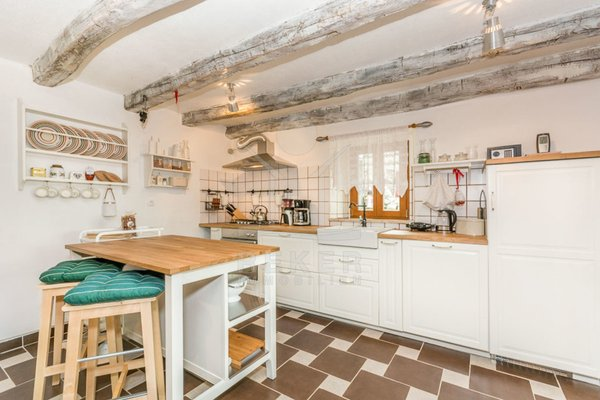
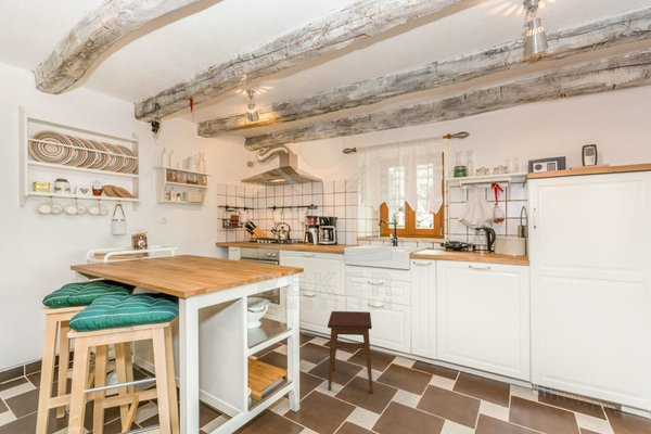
+ stool [327,310,374,394]
